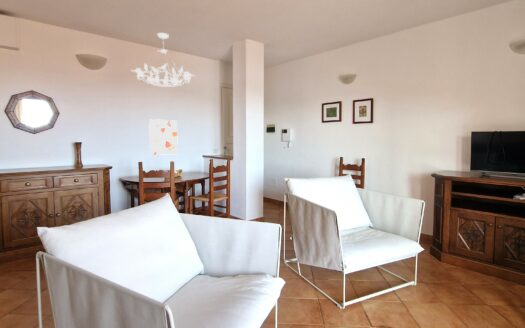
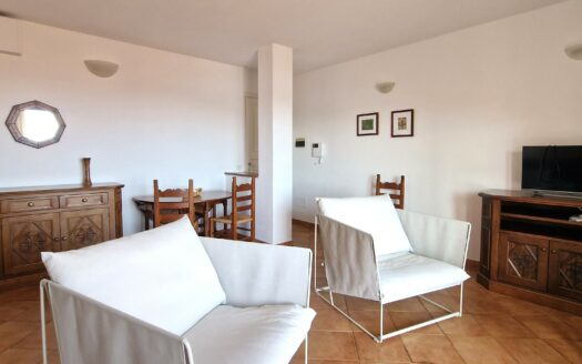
- wall art [148,118,179,156]
- chandelier [130,32,197,88]
